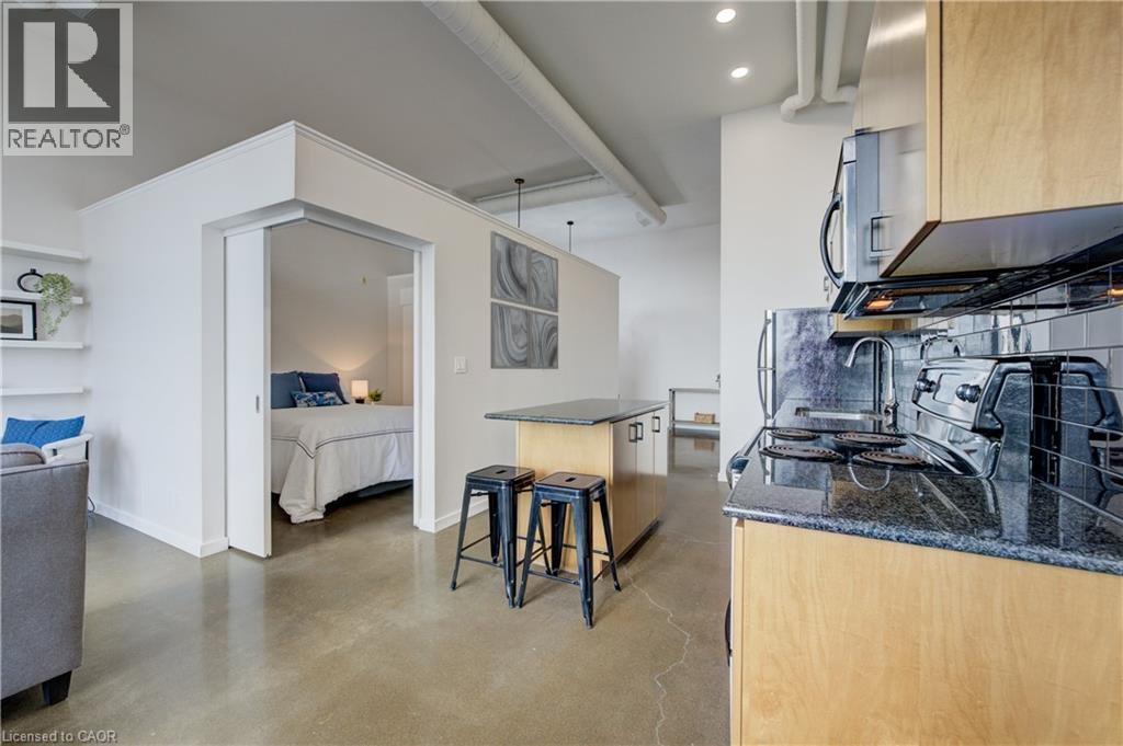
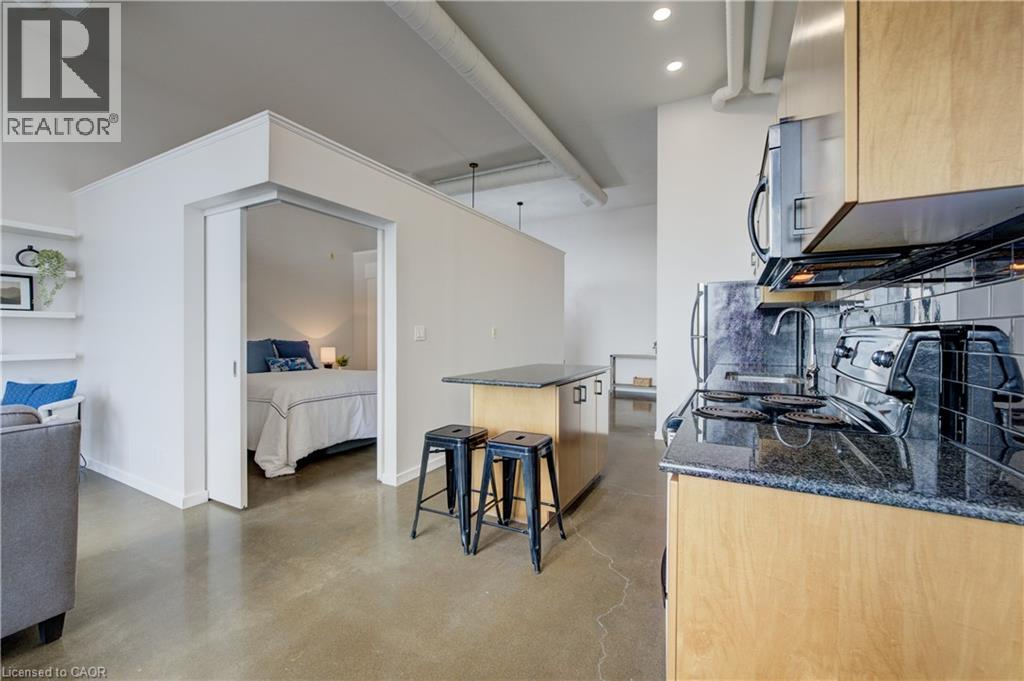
- wall art [489,229,559,370]
